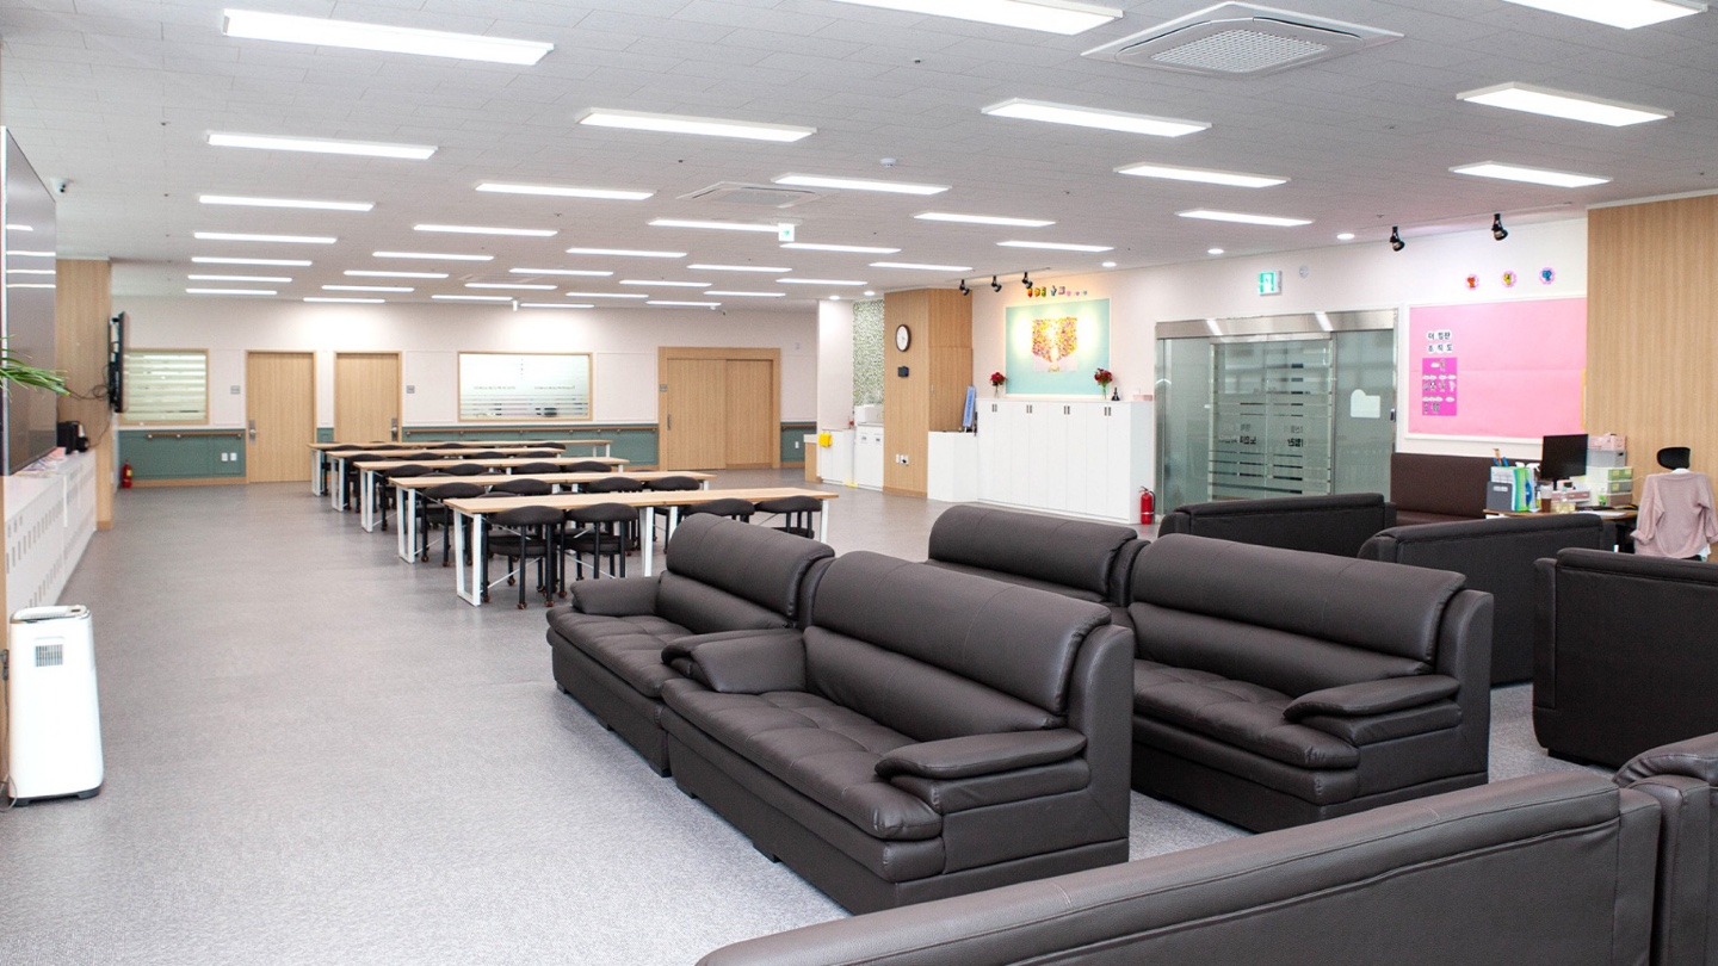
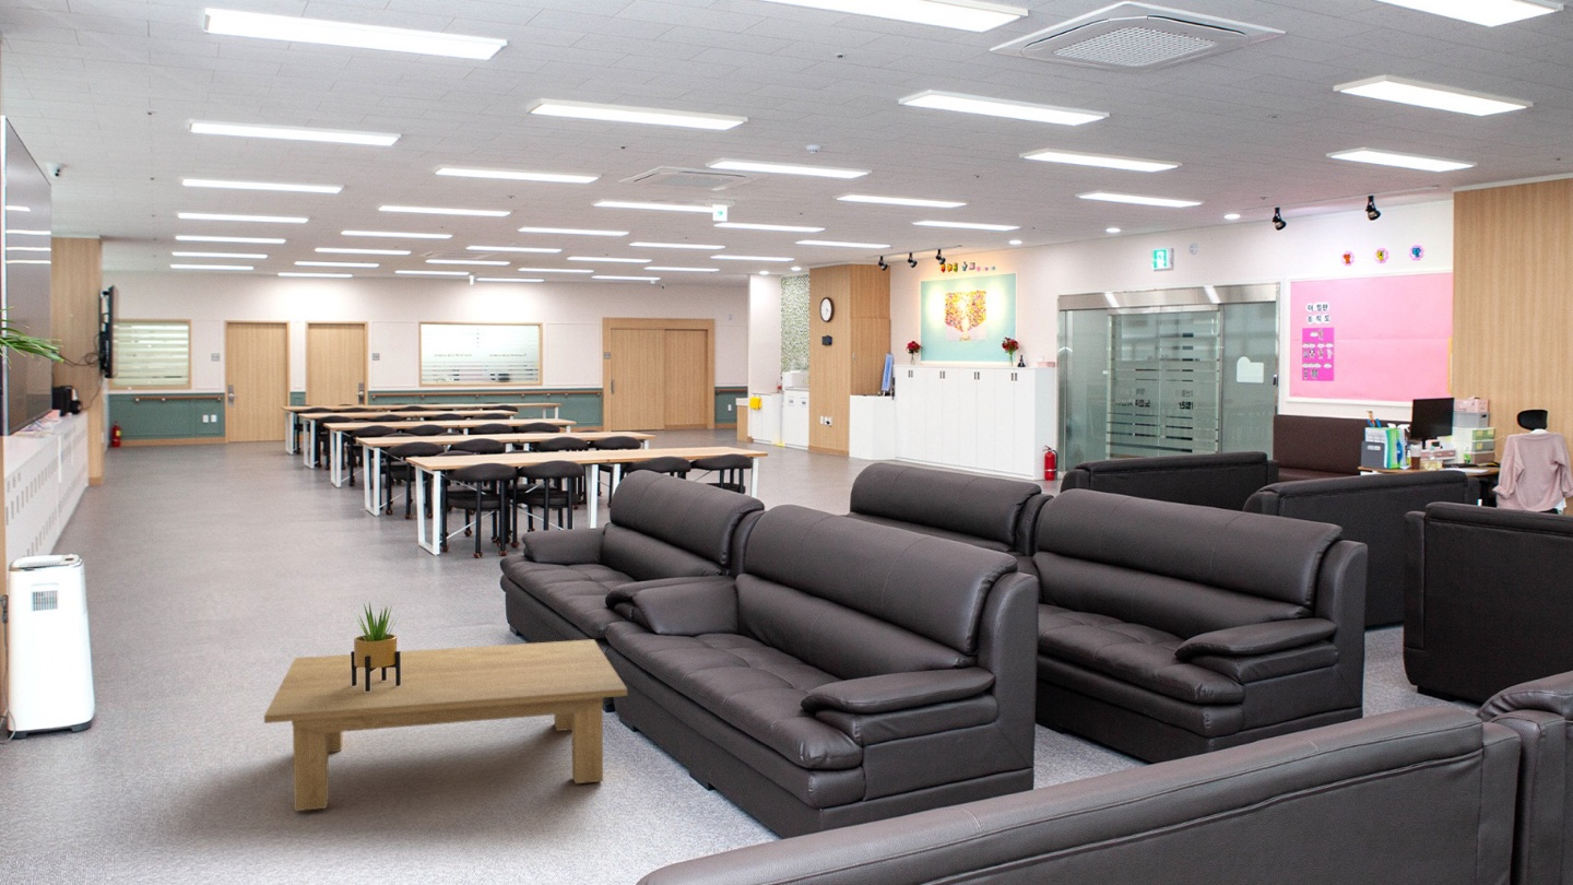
+ potted plant [350,602,401,692]
+ coffee table [263,638,628,812]
